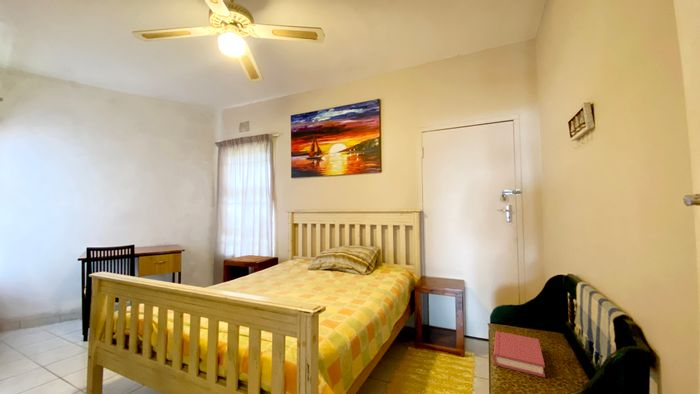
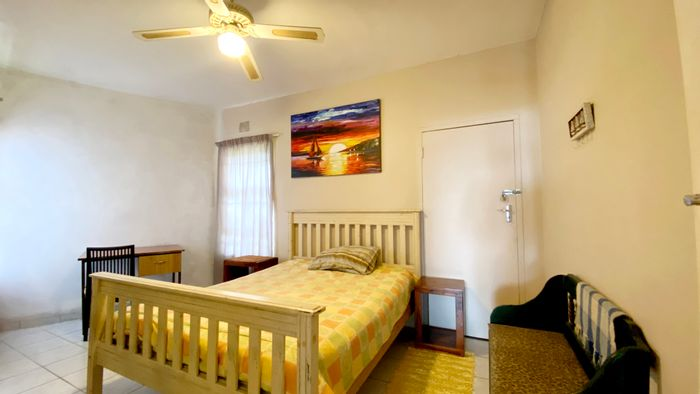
- hardback book [493,330,546,378]
